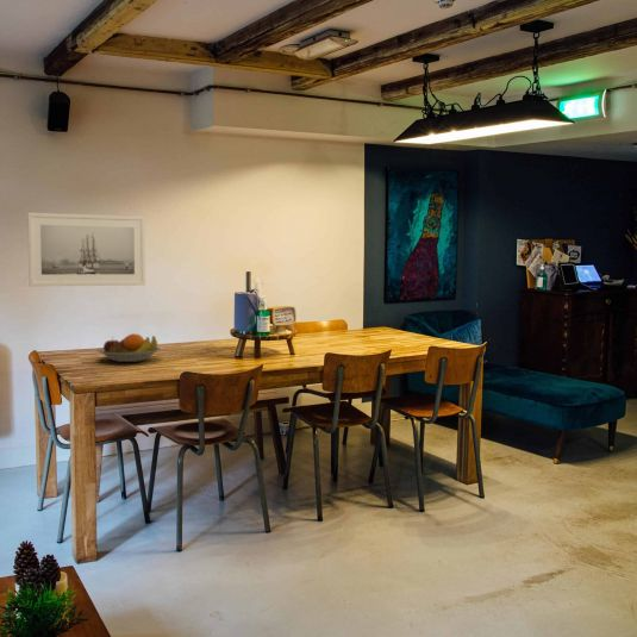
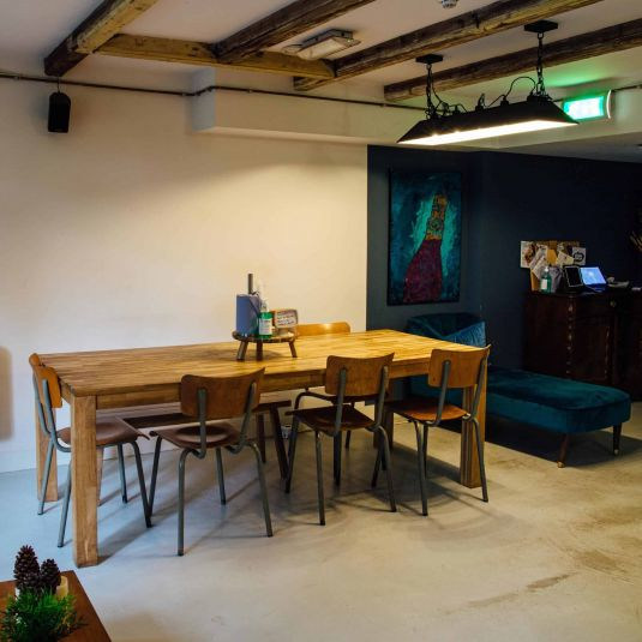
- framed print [26,212,146,287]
- fruit bowl [95,332,162,363]
